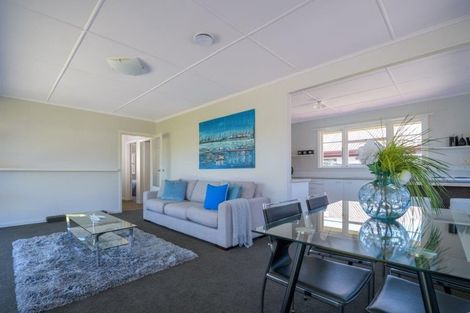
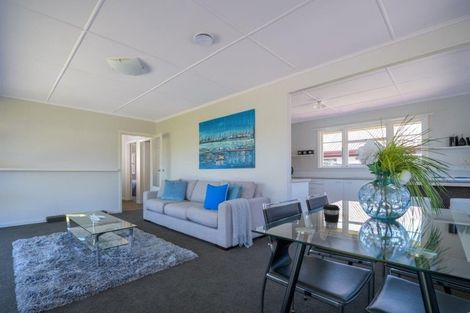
+ coffee cup [322,203,341,230]
